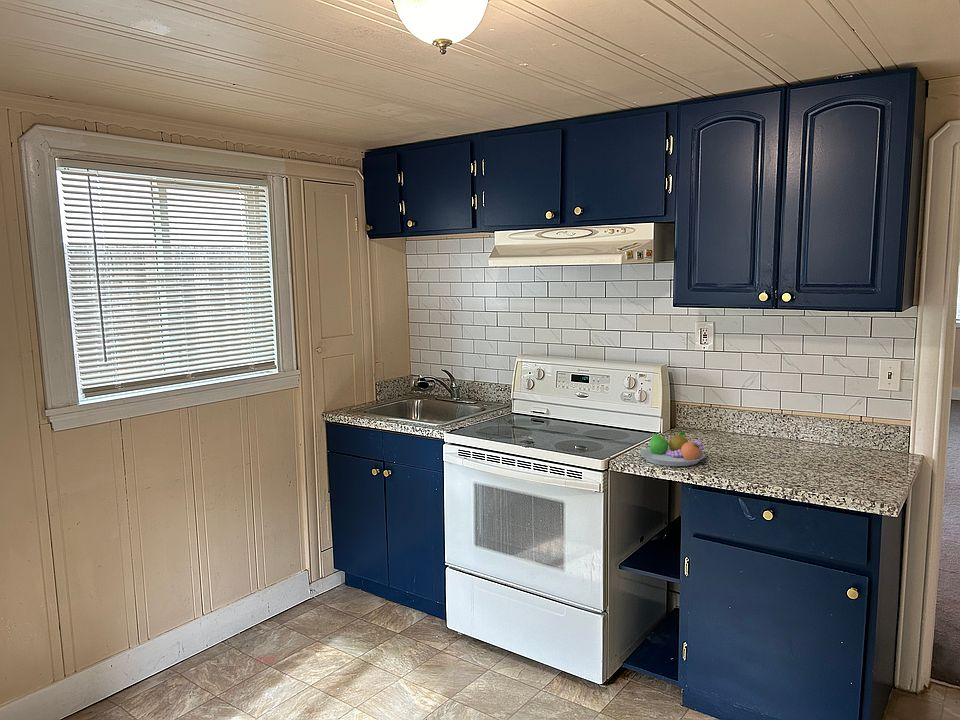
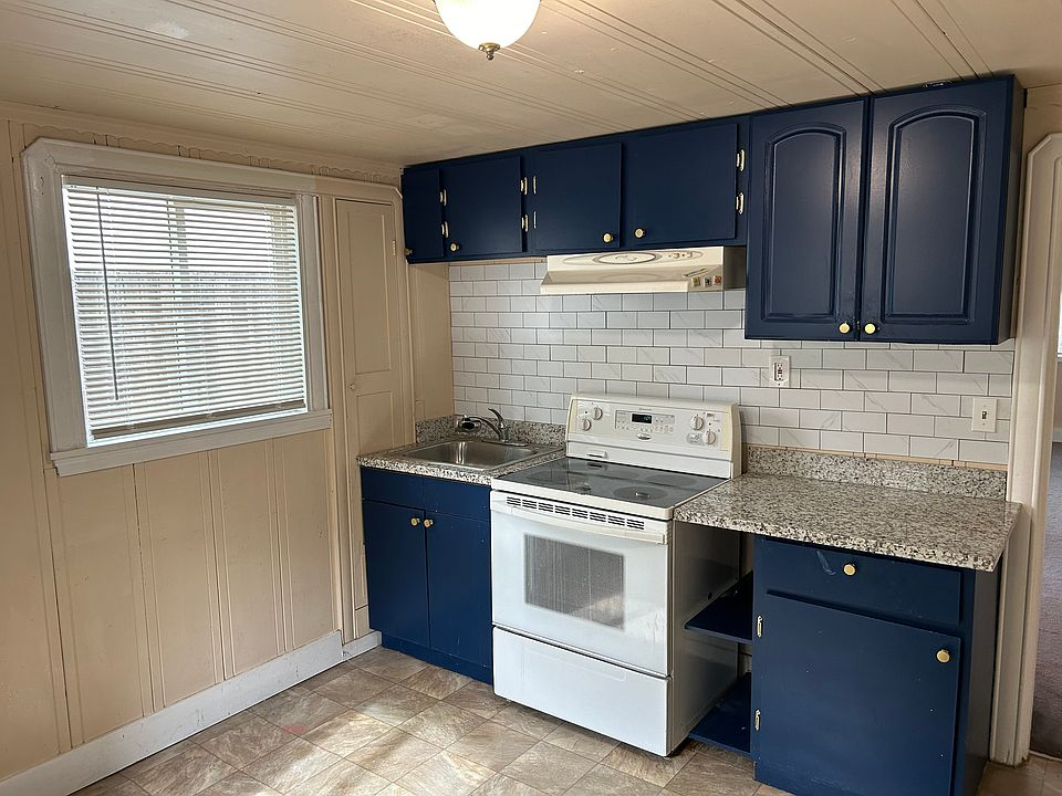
- fruit bowl [639,430,706,467]
